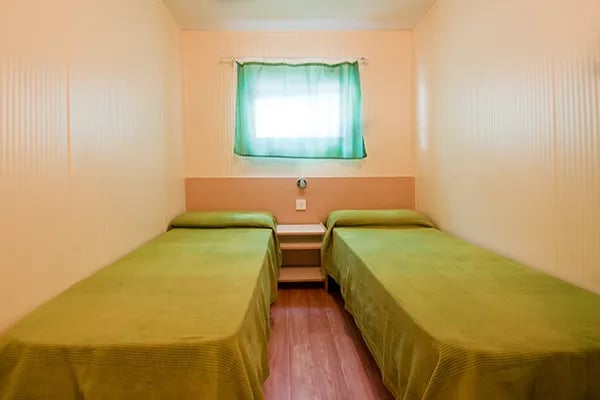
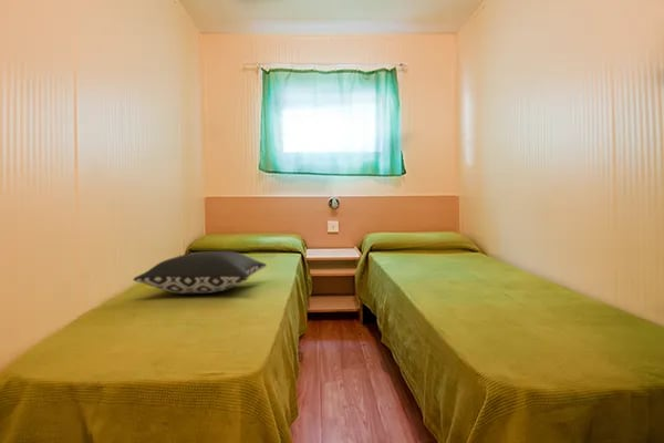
+ pillow [132,250,268,295]
